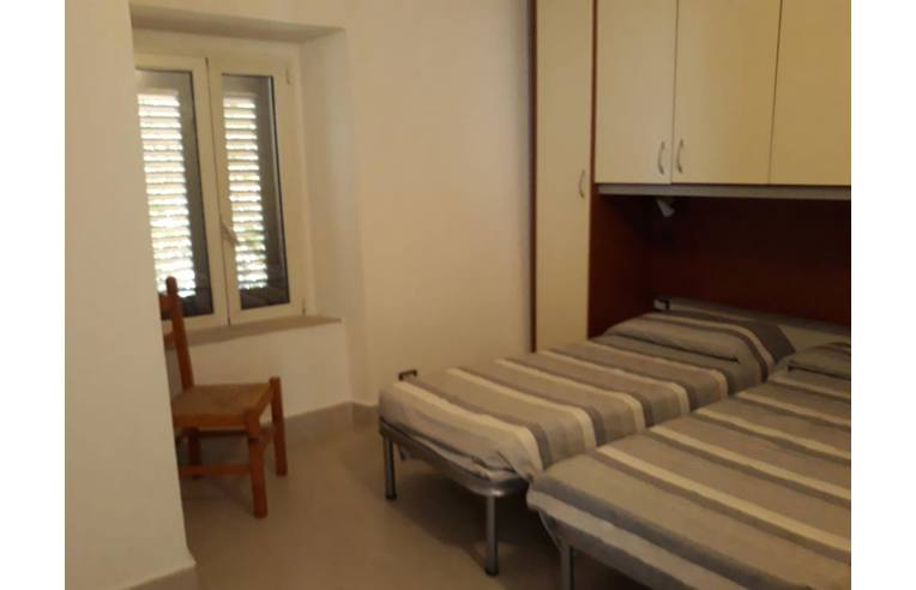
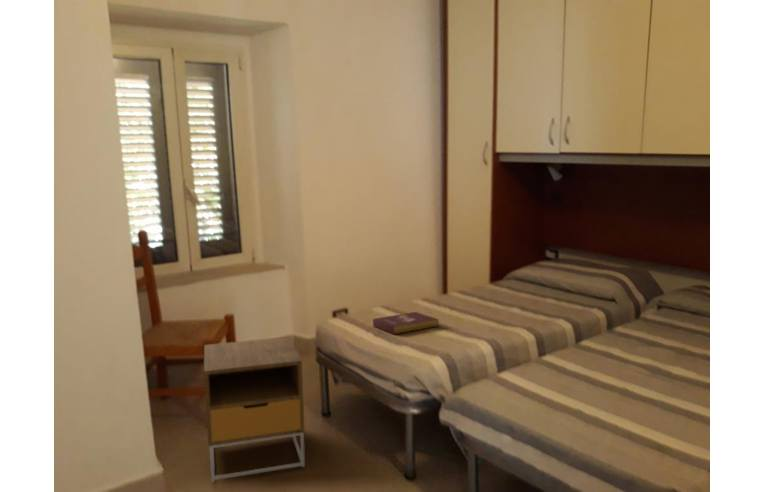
+ book [372,311,439,336]
+ nightstand [203,336,306,483]
